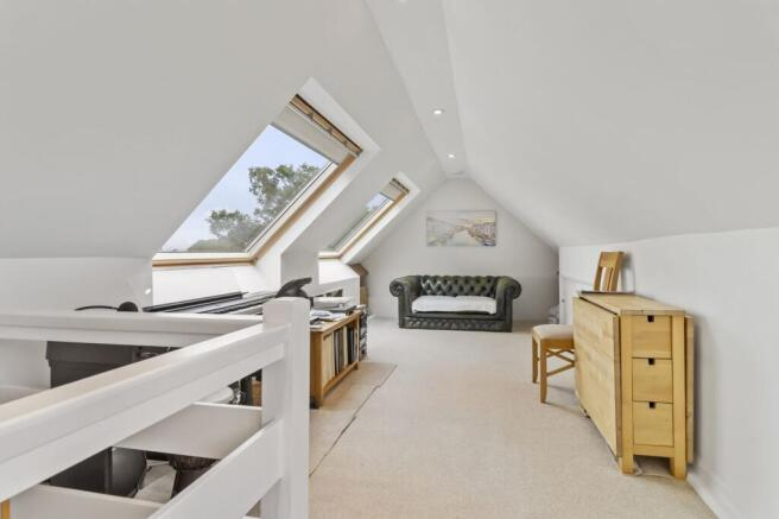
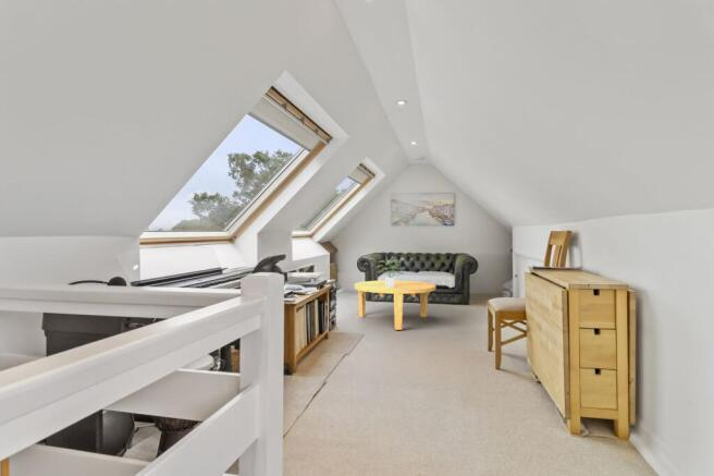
+ coffee table [353,280,436,331]
+ potted plant [376,256,404,288]
